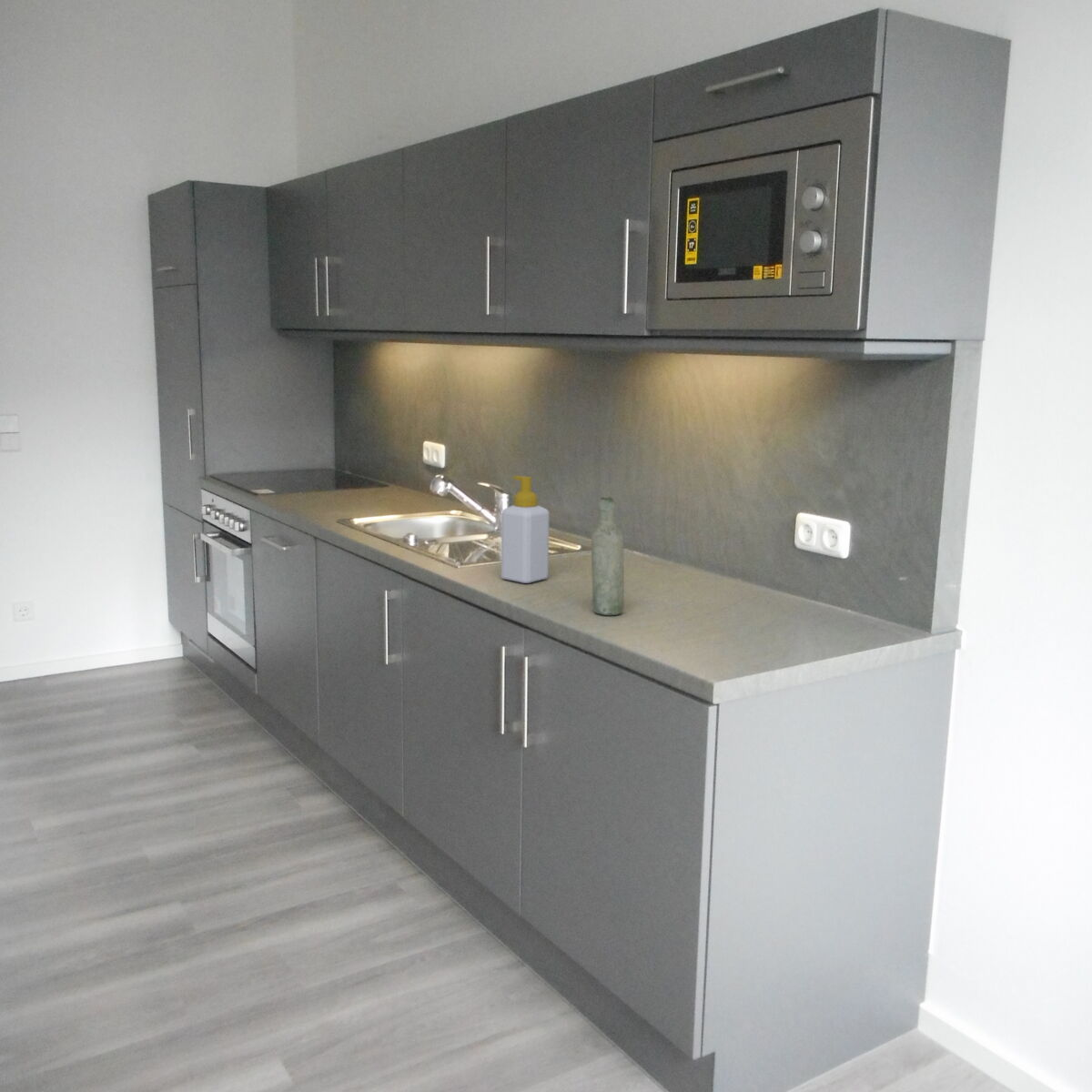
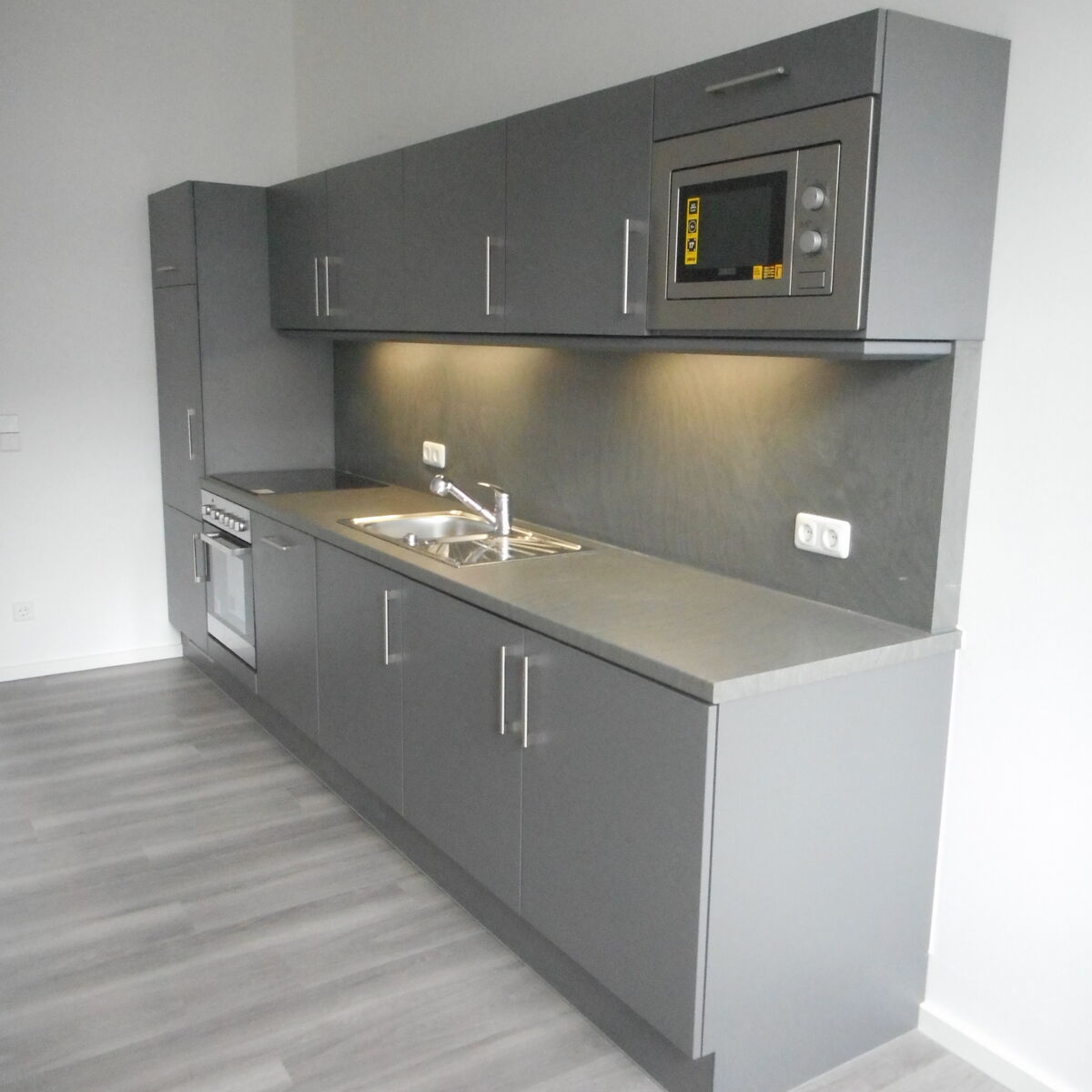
- soap bottle [501,475,551,584]
- bottle [591,496,625,616]
